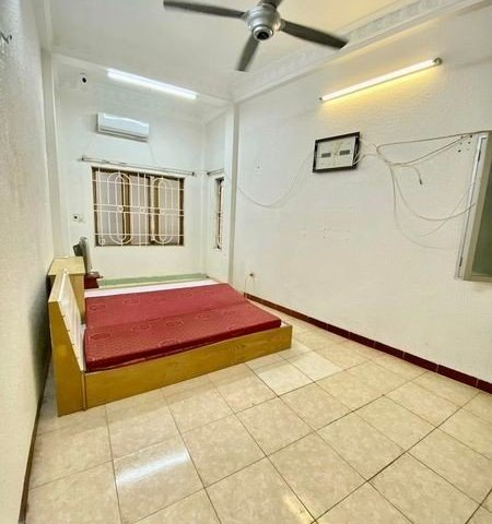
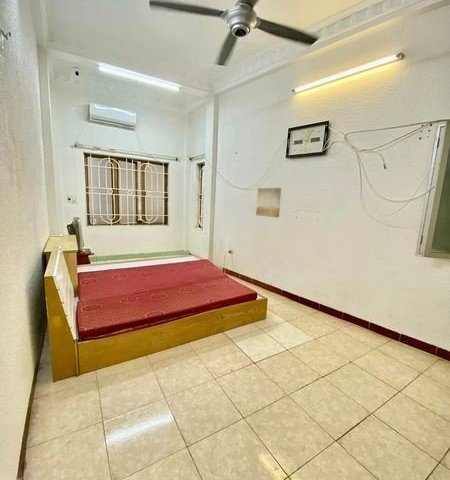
+ wall art [255,187,282,218]
